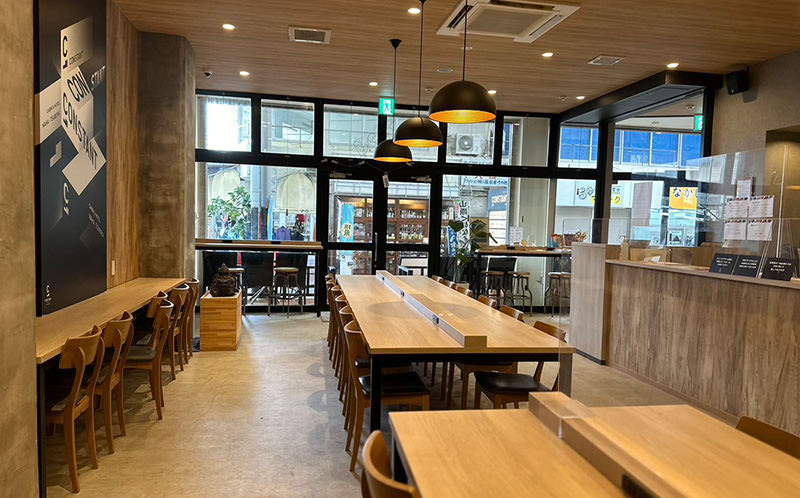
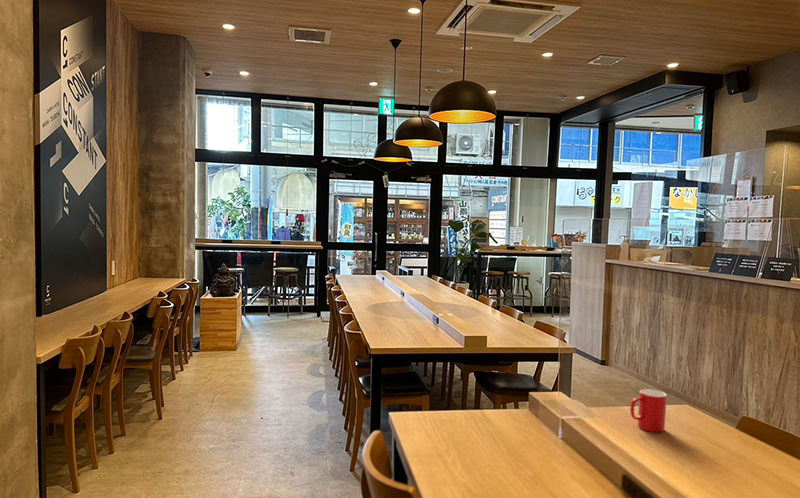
+ cup [629,388,668,433]
